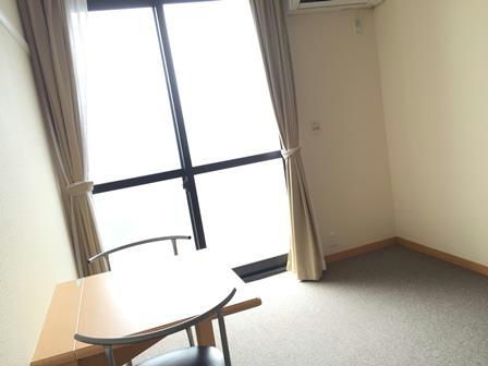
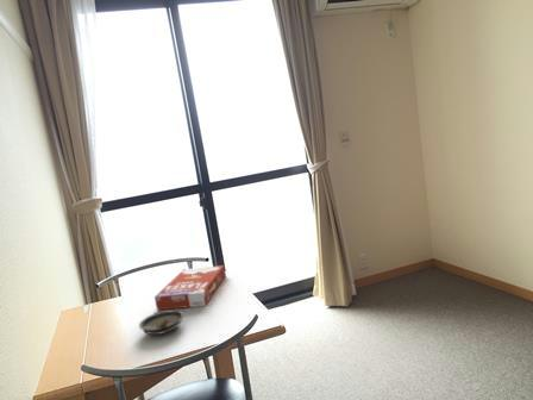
+ cereal box [153,264,227,311]
+ saucer [138,308,184,336]
